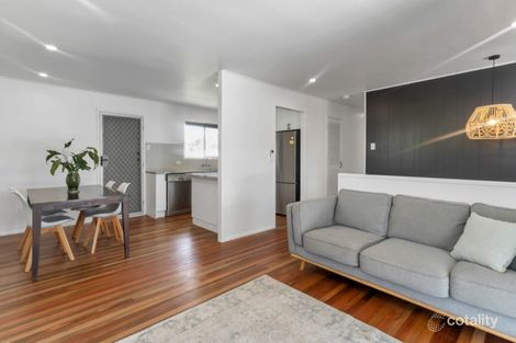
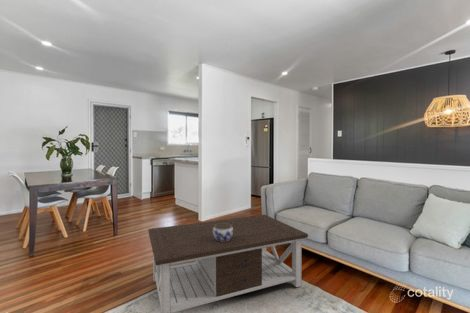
+ coffee table [147,214,309,313]
+ jar [213,223,233,242]
